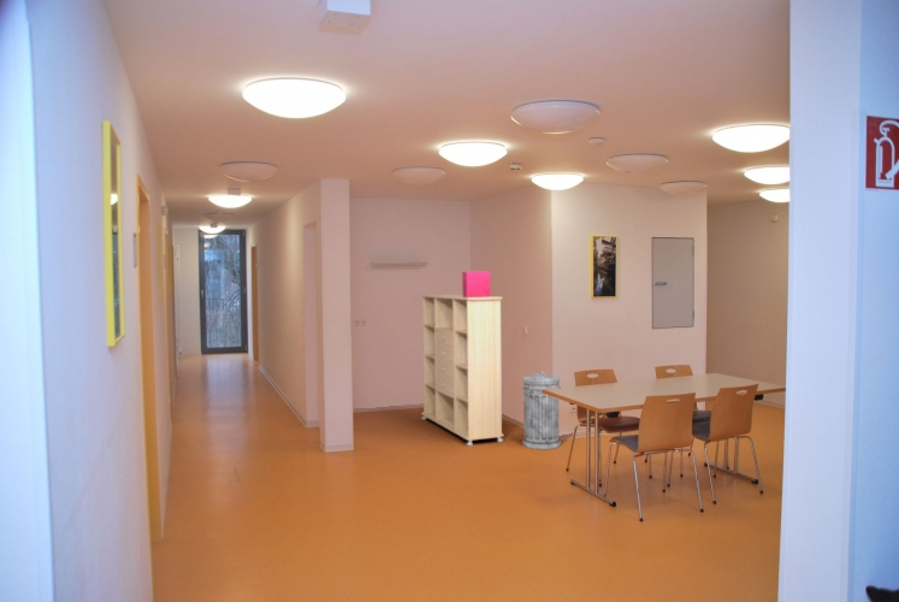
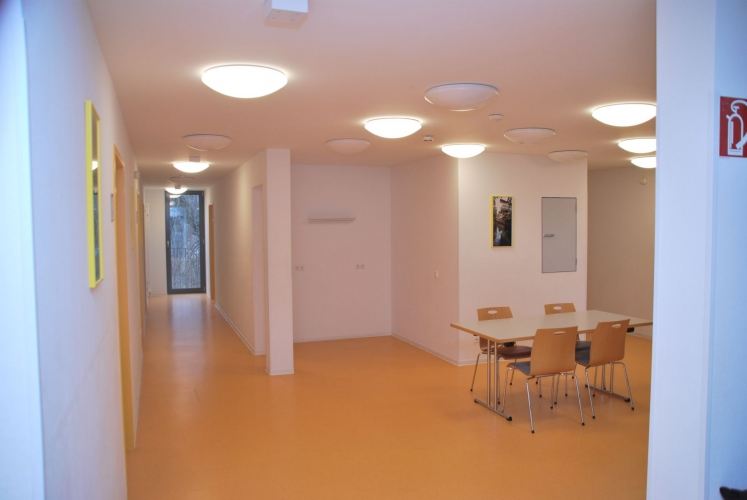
- shelving unit [420,294,504,447]
- trash can [521,370,561,450]
- storage bin [461,270,492,297]
